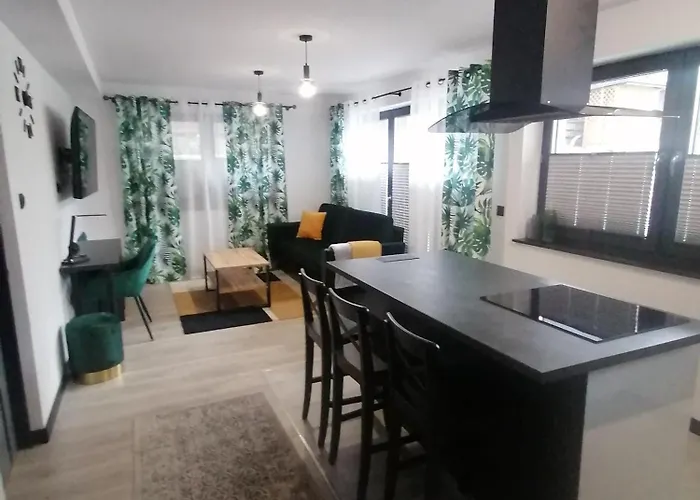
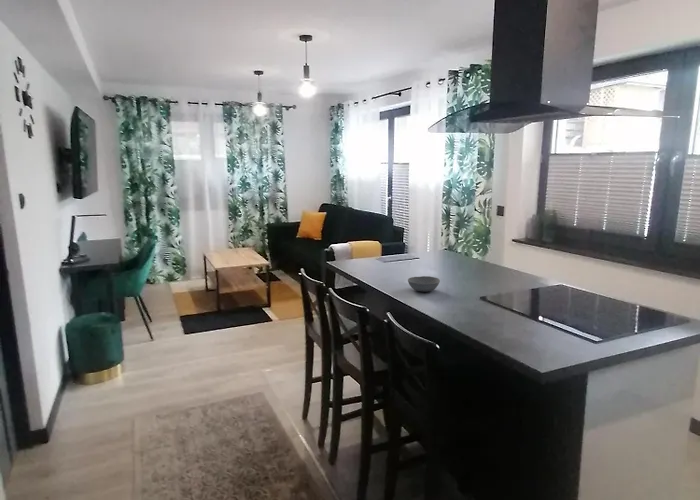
+ bowl [407,275,441,292]
